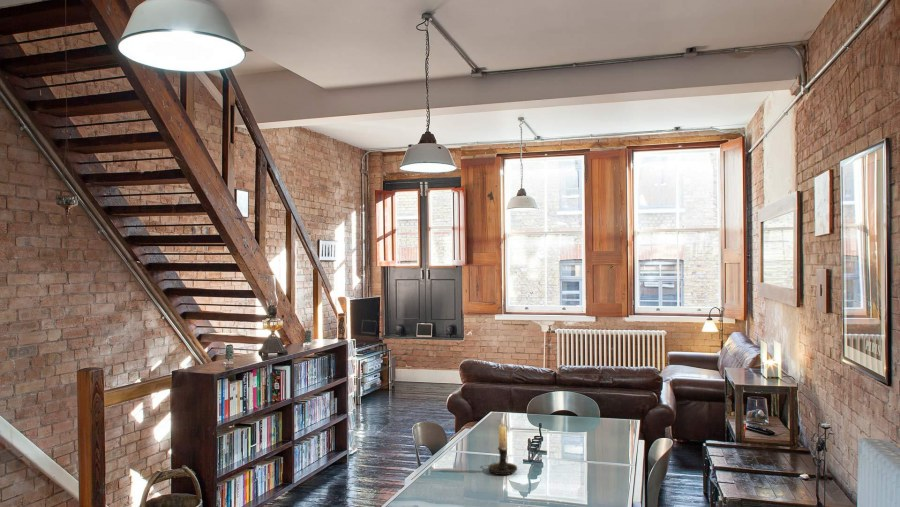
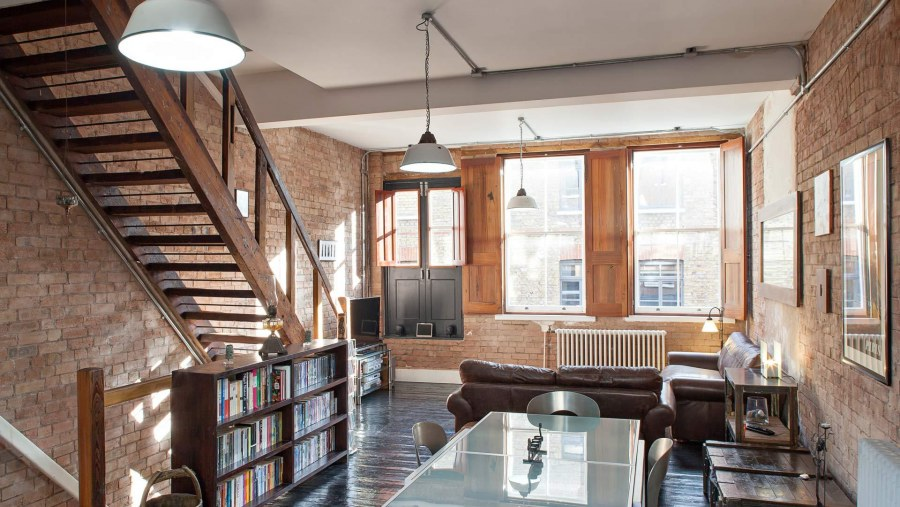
- candle holder [487,417,518,476]
